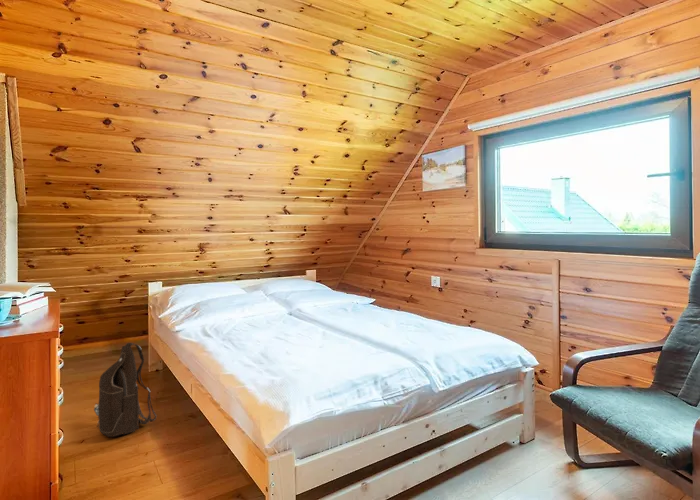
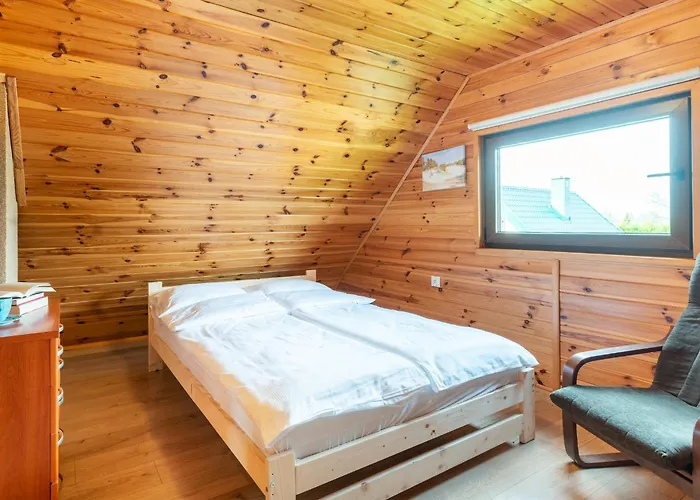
- shoulder bag [93,342,158,438]
